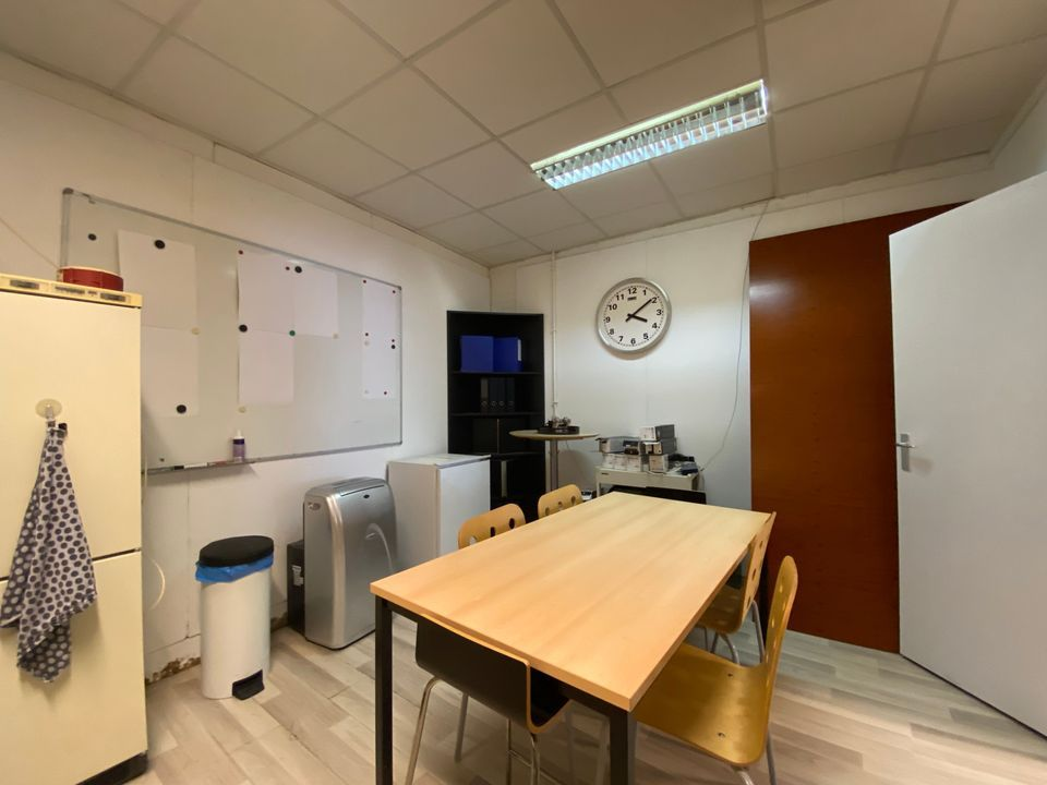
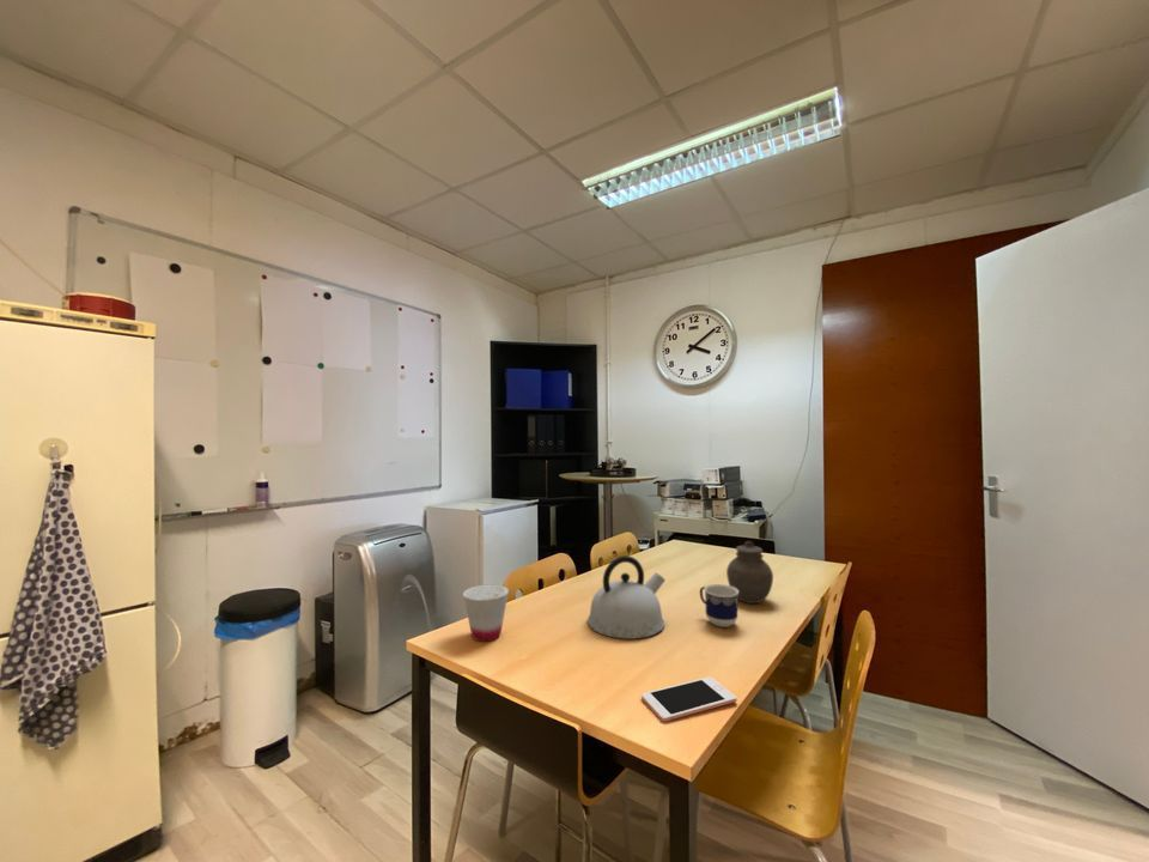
+ kettle [586,554,667,641]
+ cell phone [640,676,737,723]
+ cup [699,583,738,629]
+ jar [725,540,774,605]
+ cup [462,583,510,642]
